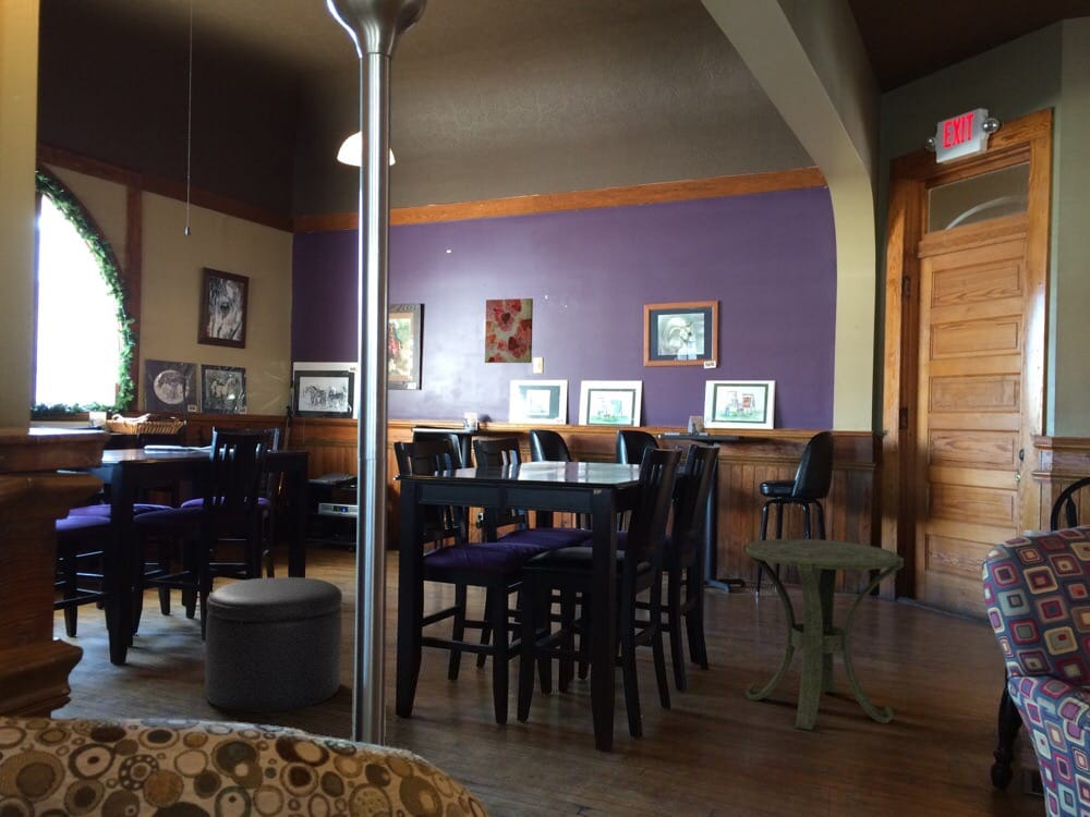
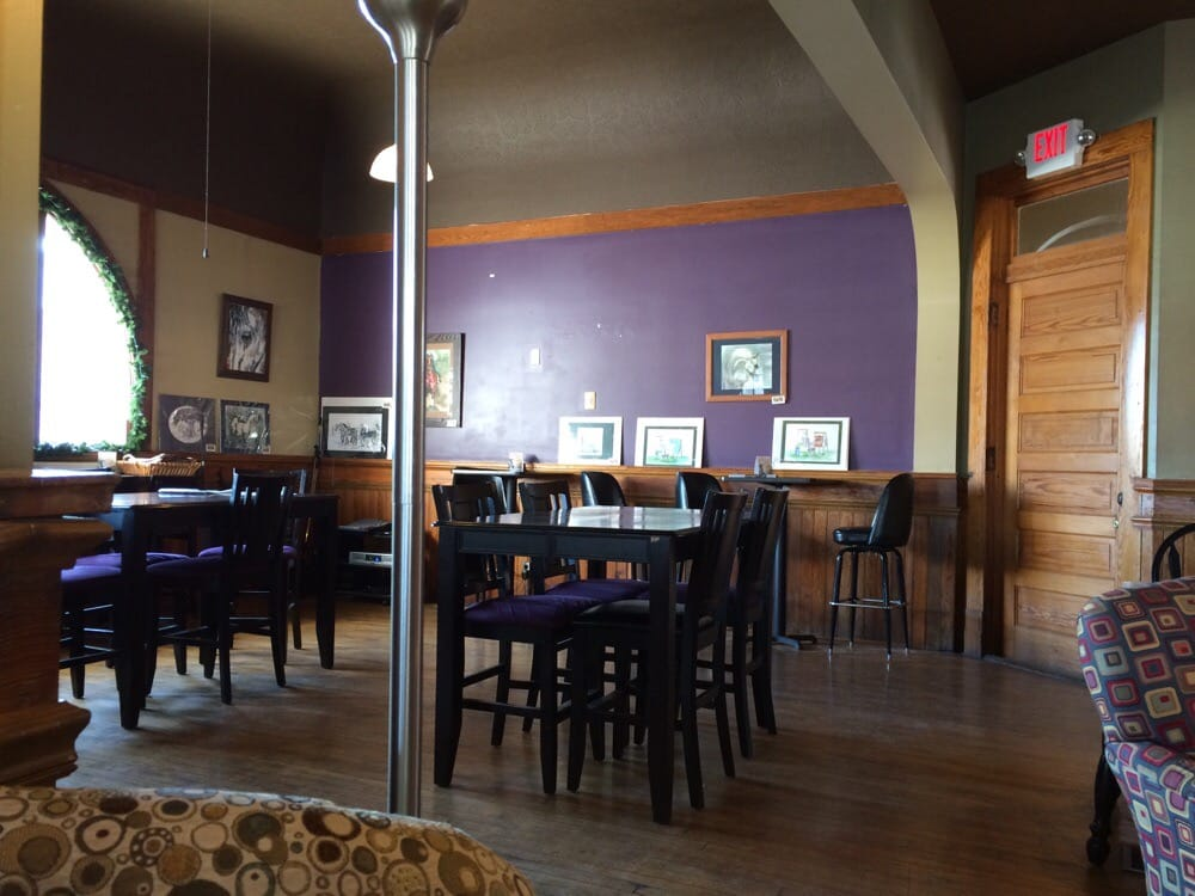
- ottoman [204,576,343,714]
- wall art [484,297,534,364]
- side table [742,538,905,731]
